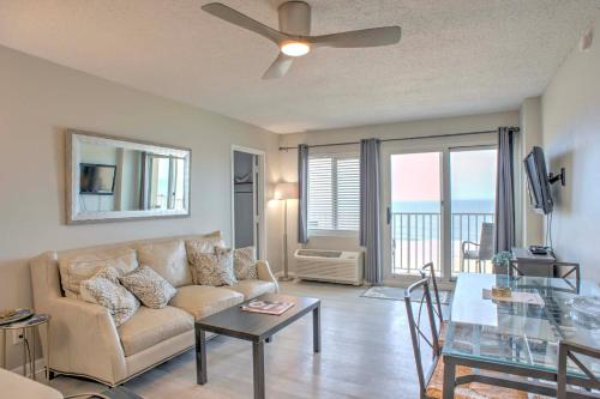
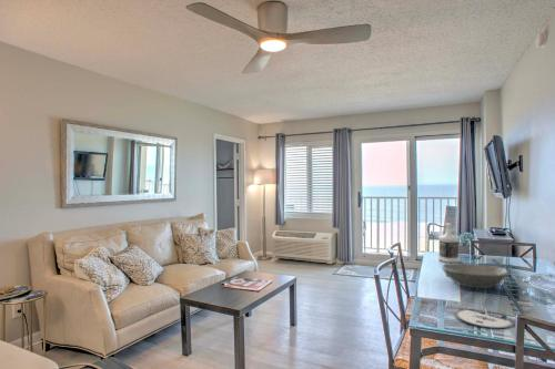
+ bottle [437,222,461,264]
+ plate [454,308,515,329]
+ bowl [441,262,509,289]
